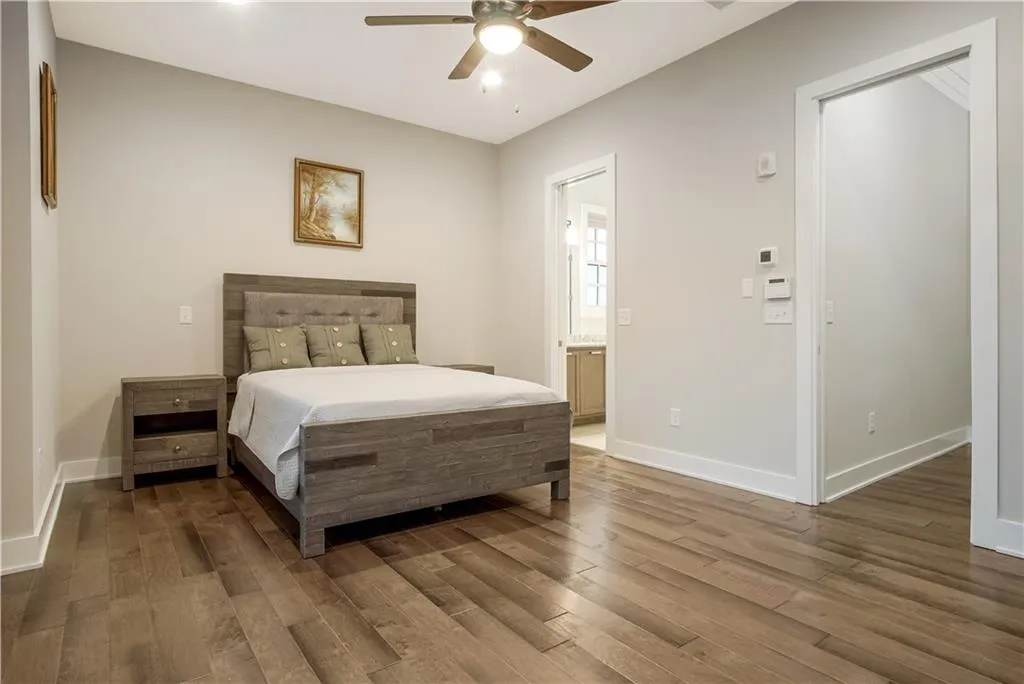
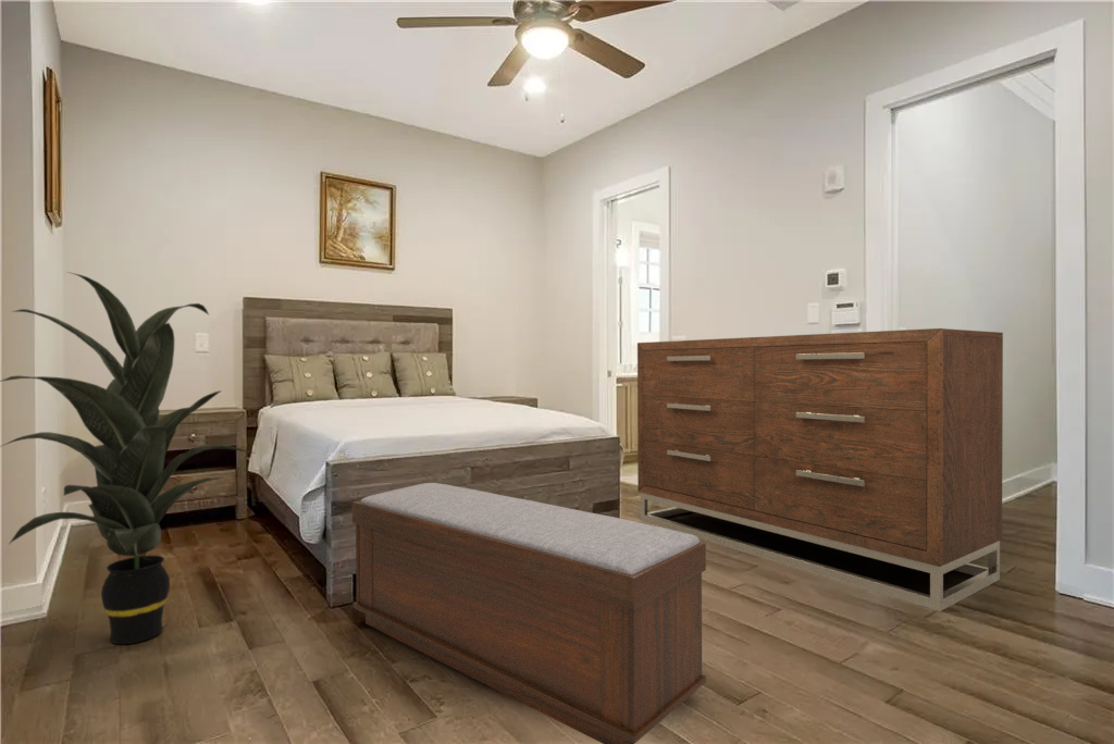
+ dresser [636,327,1004,612]
+ bench [351,482,707,744]
+ indoor plant [0,271,257,646]
